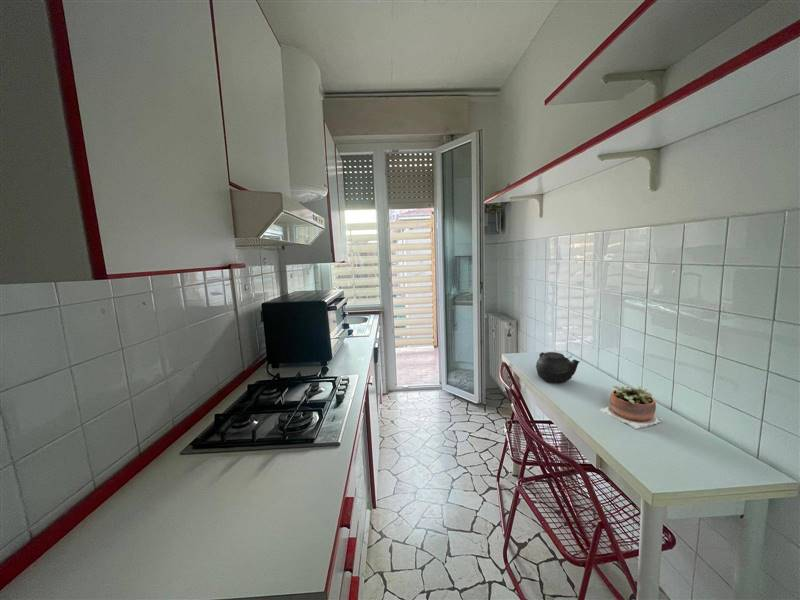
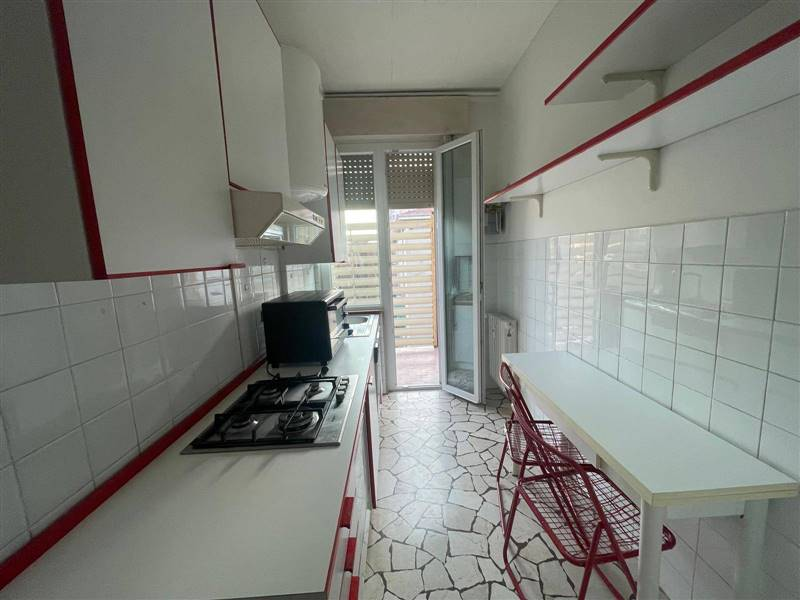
- succulent plant [600,385,664,430]
- teapot [535,351,581,384]
